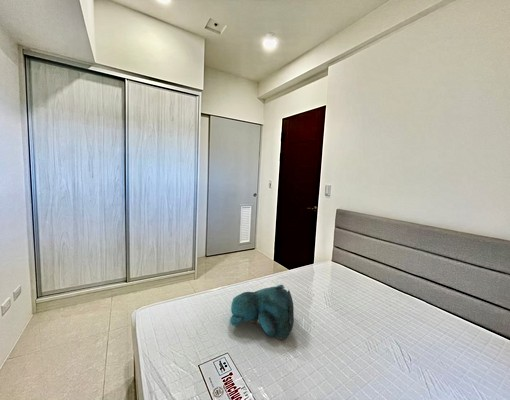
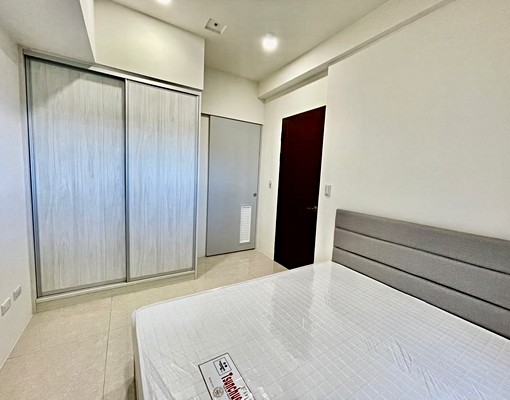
- teddy bear [229,284,295,341]
